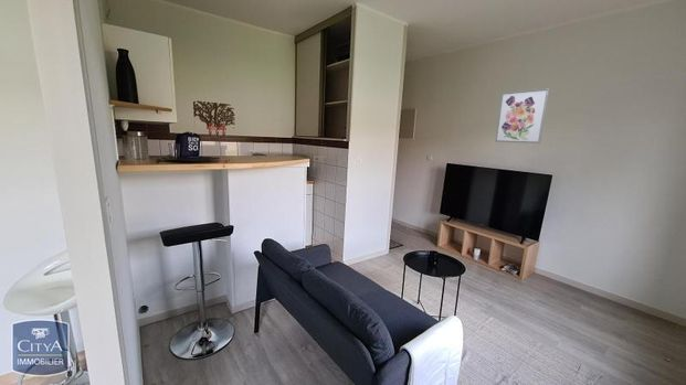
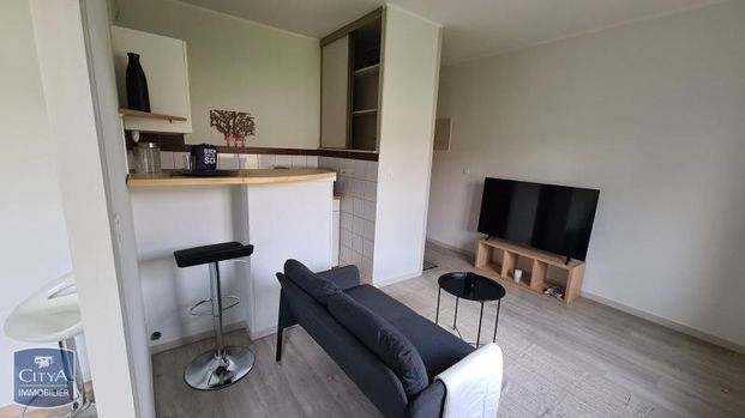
- wall art [495,87,551,145]
